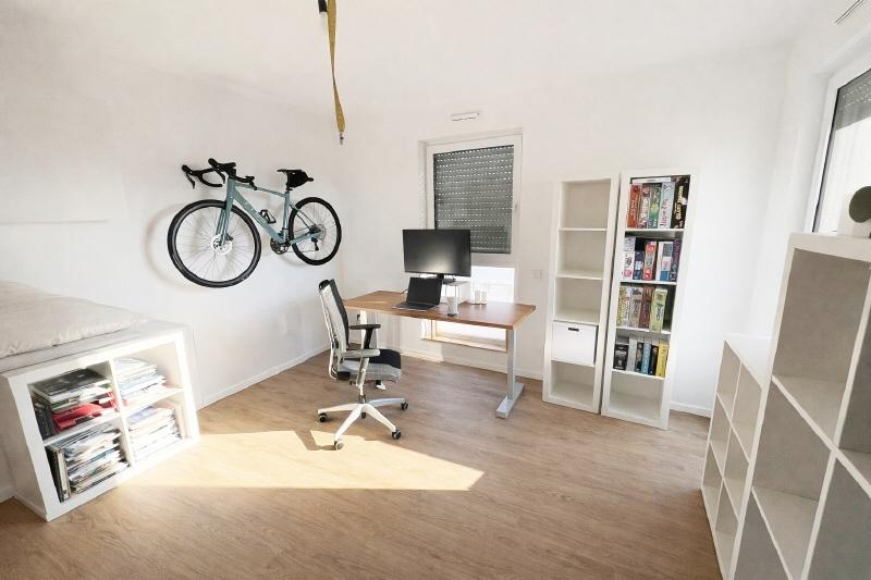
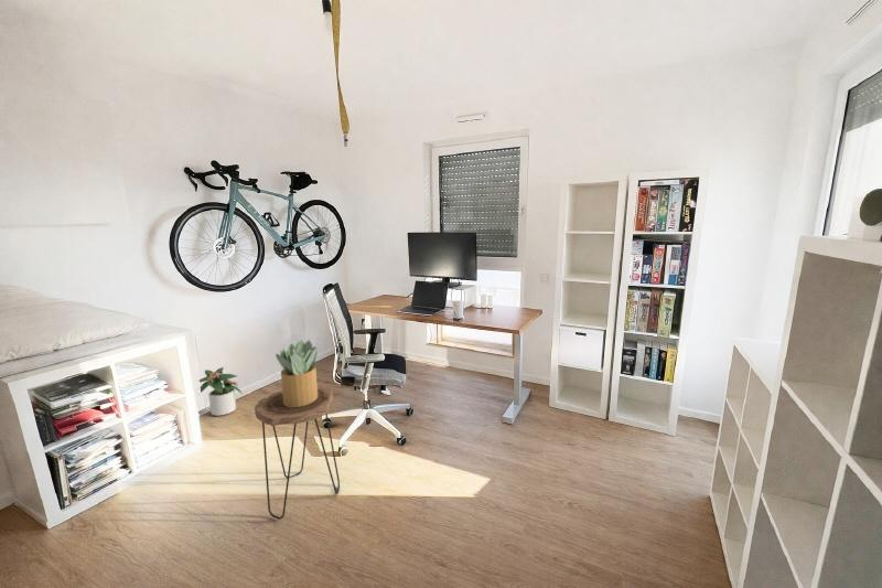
+ side table [254,384,341,521]
+ potted plant [198,366,244,417]
+ potted plant [275,340,319,407]
